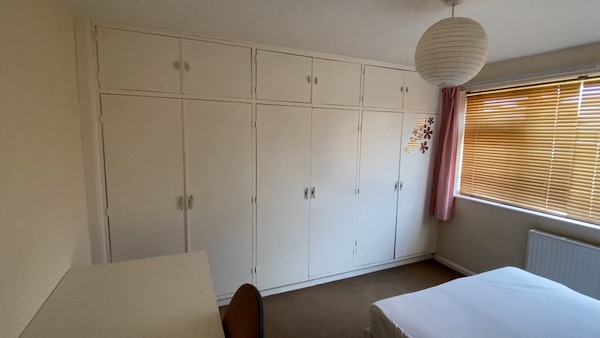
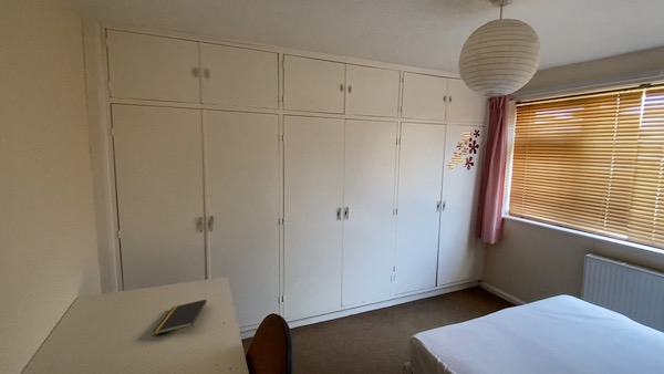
+ notepad [152,299,208,336]
